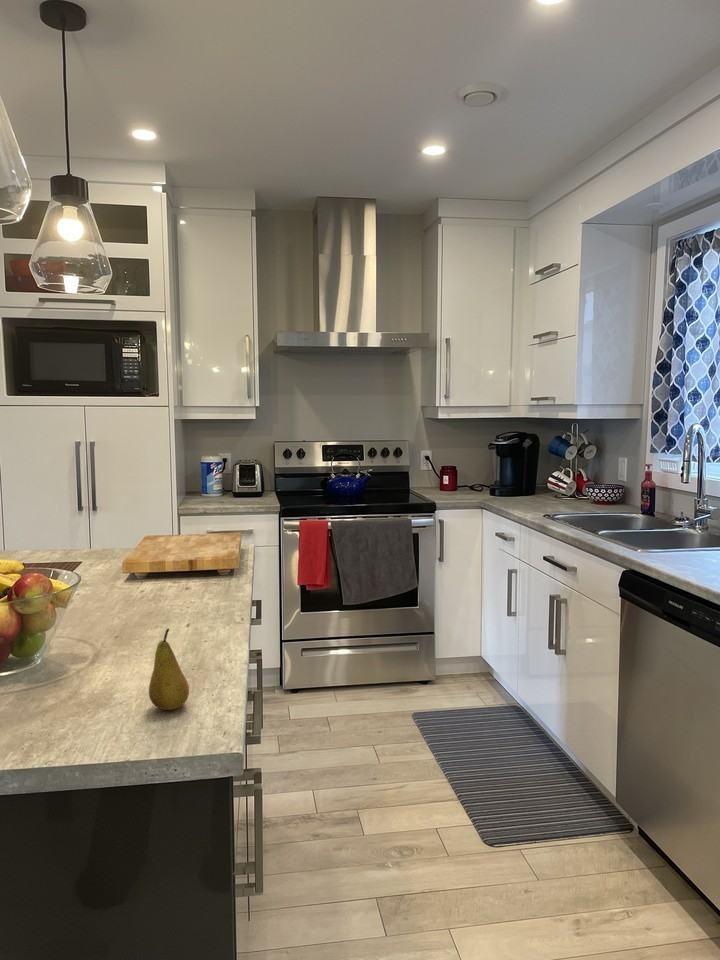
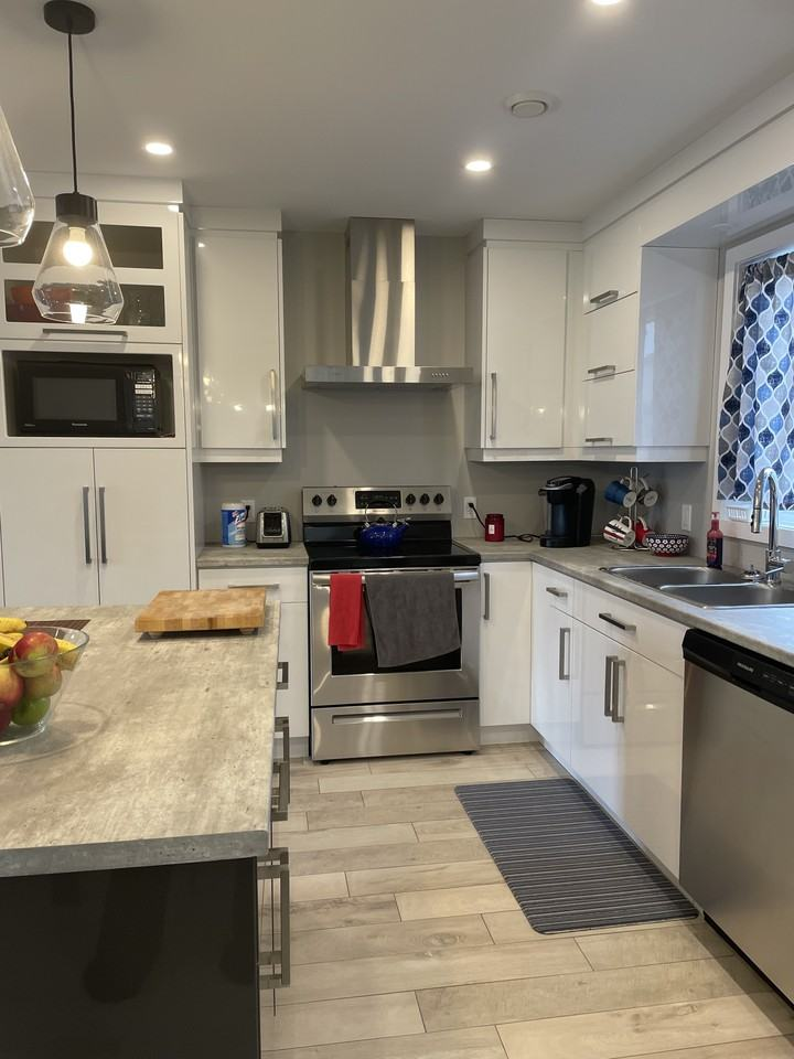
- fruit [148,627,190,711]
